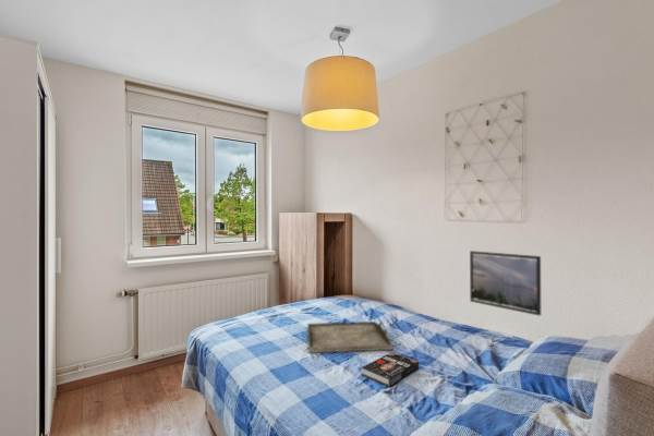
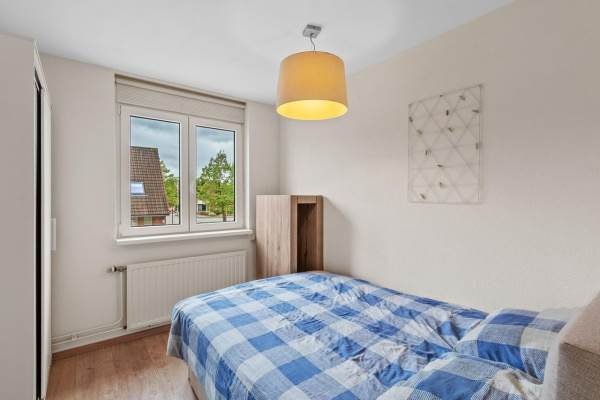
- serving tray [306,320,393,354]
- book [361,351,420,388]
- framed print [469,250,542,317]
